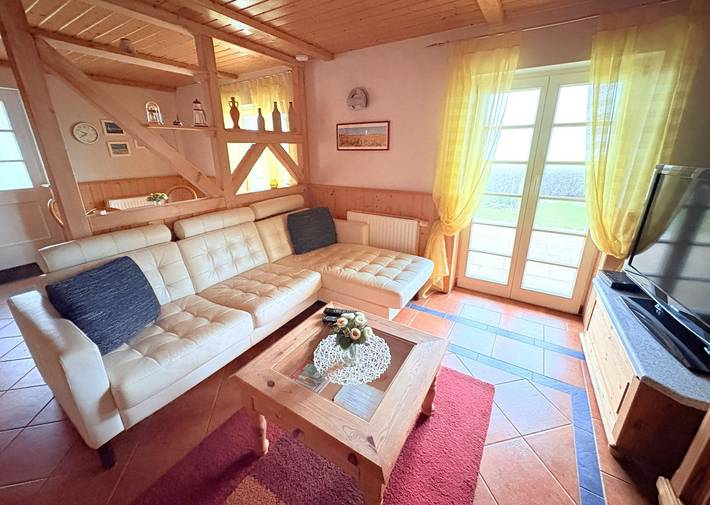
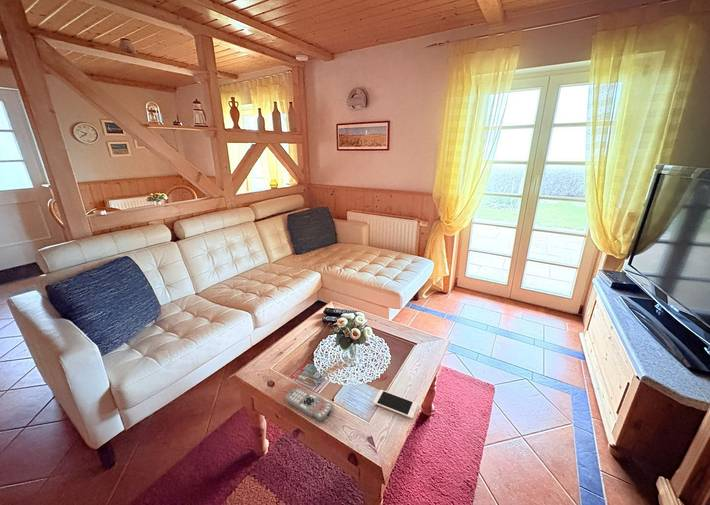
+ cell phone [372,389,419,420]
+ remote control [285,387,335,423]
